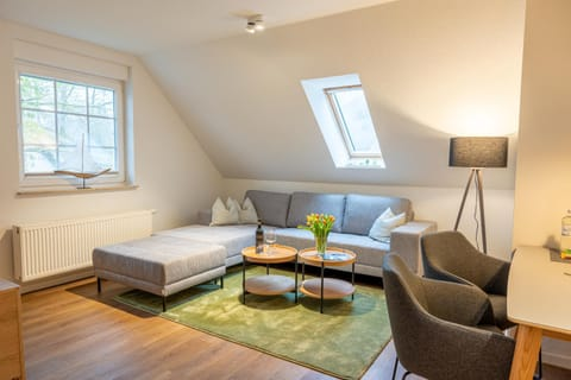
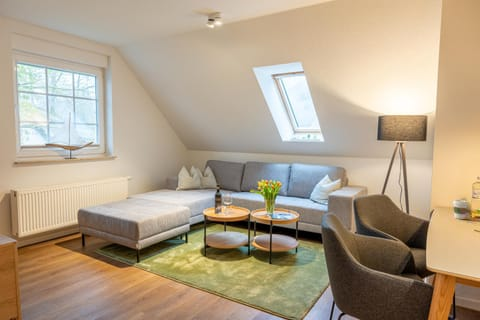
+ coffee cup [452,199,470,220]
